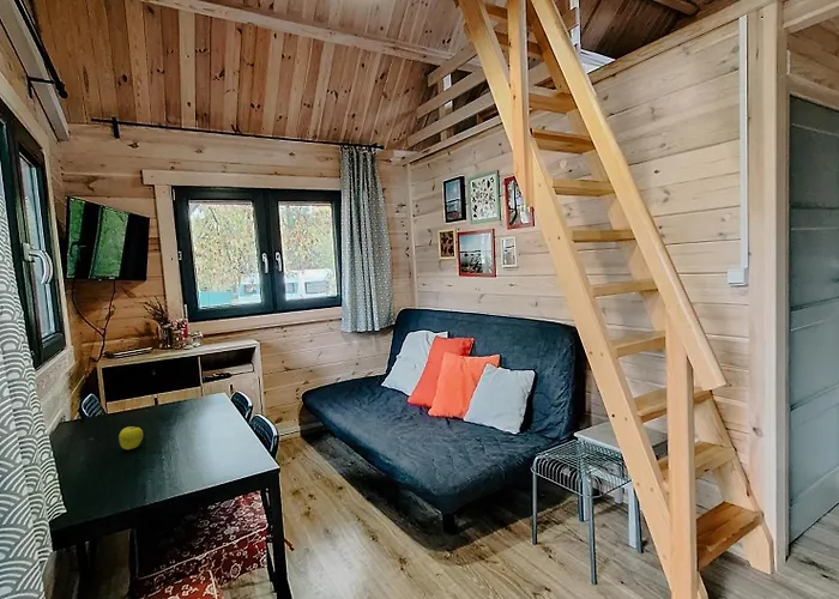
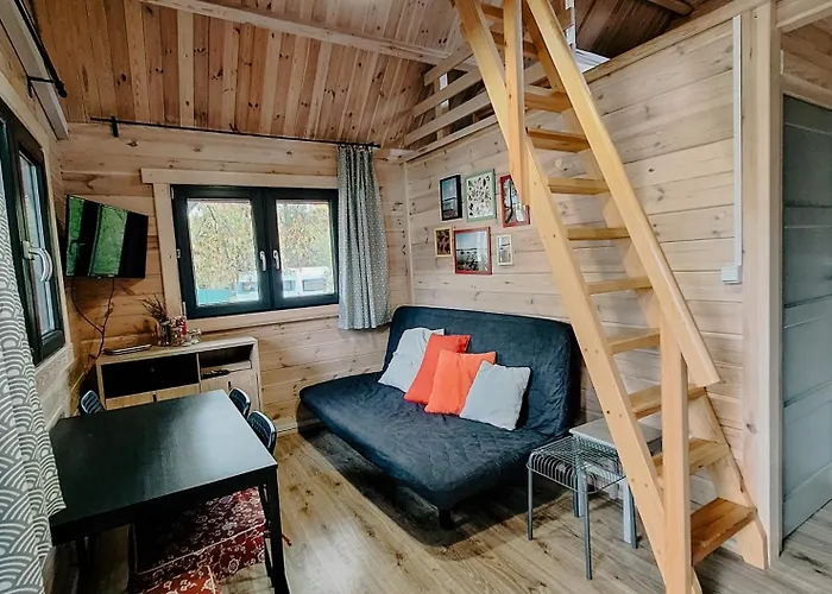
- fruit [117,425,144,450]
